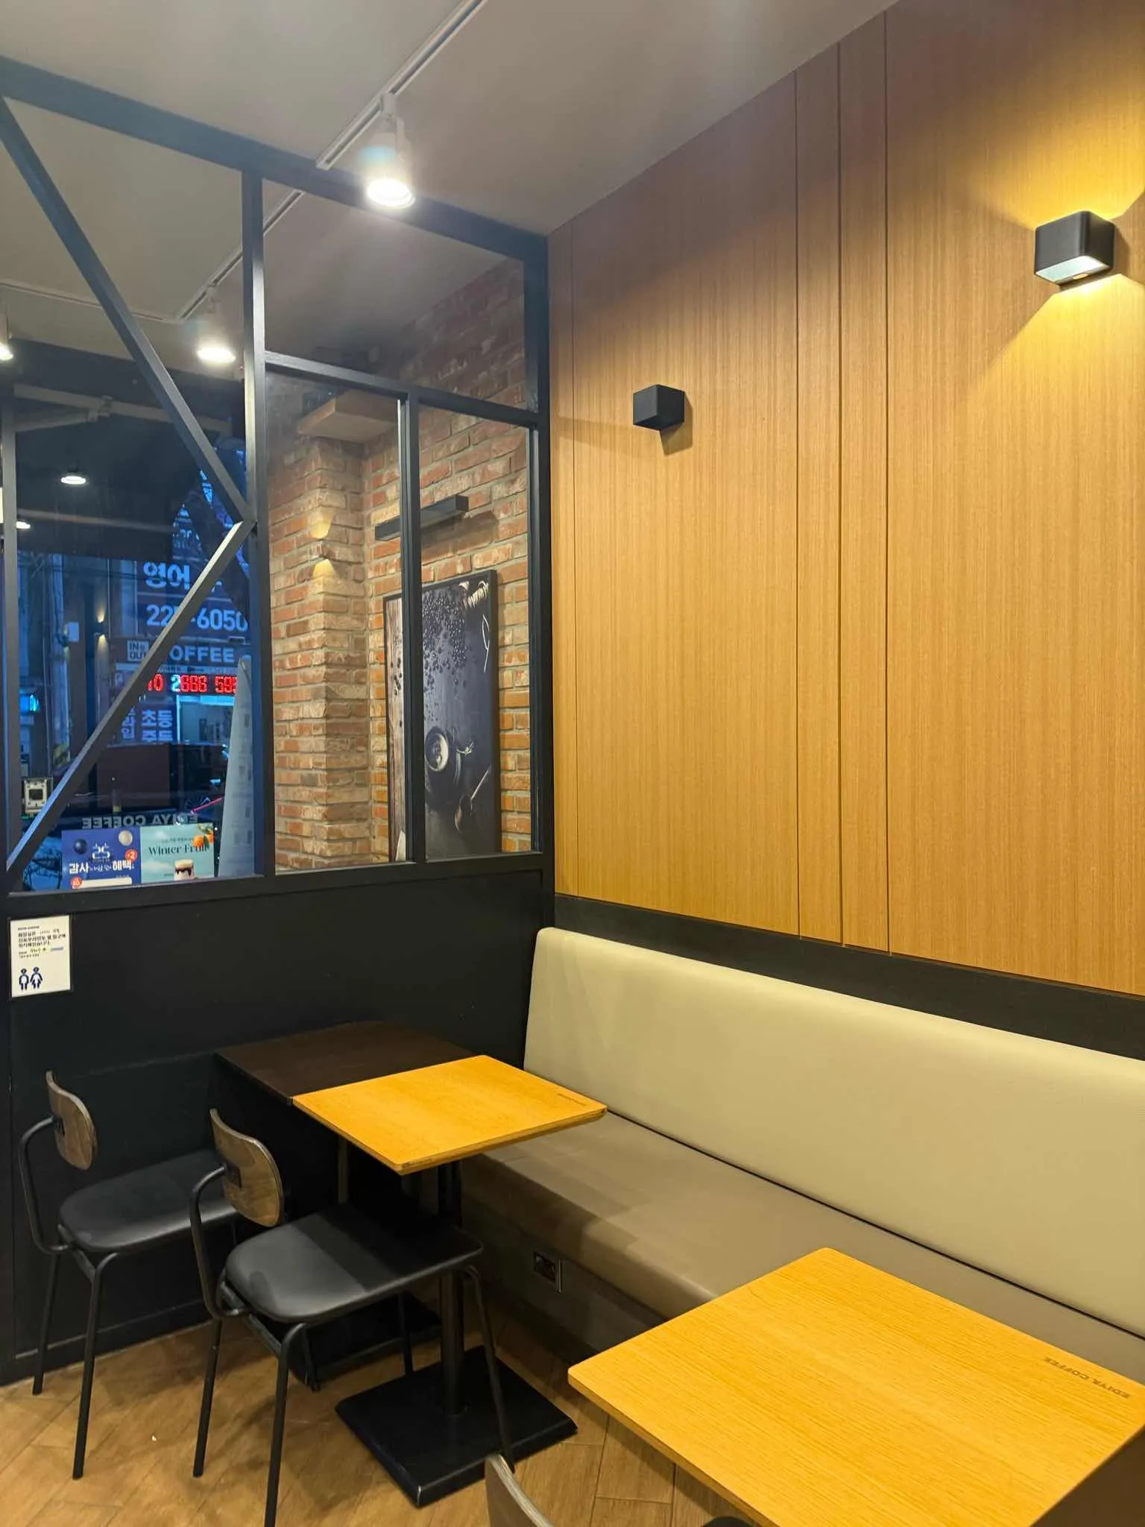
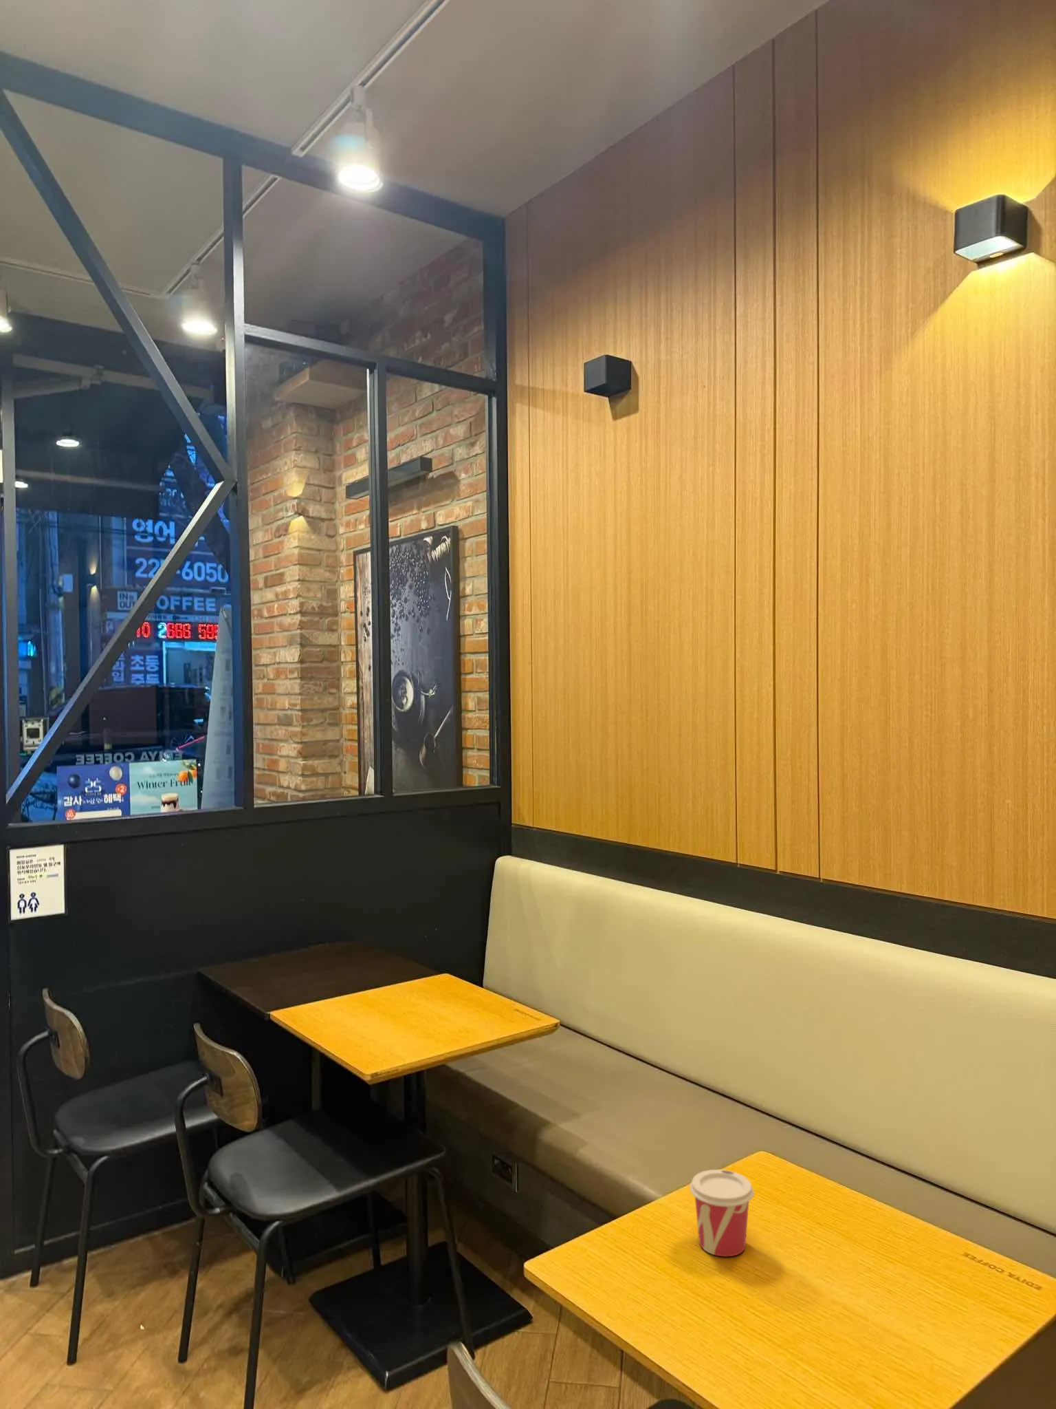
+ cup [689,1169,755,1257]
